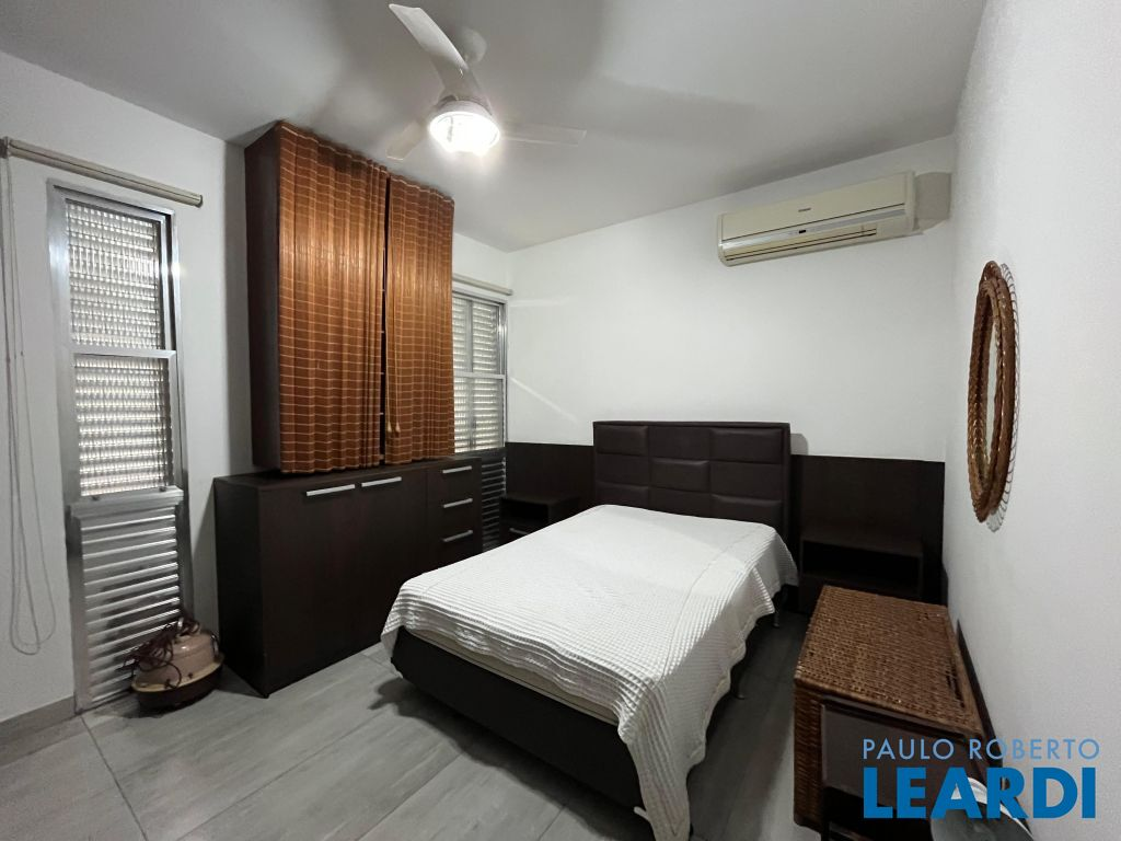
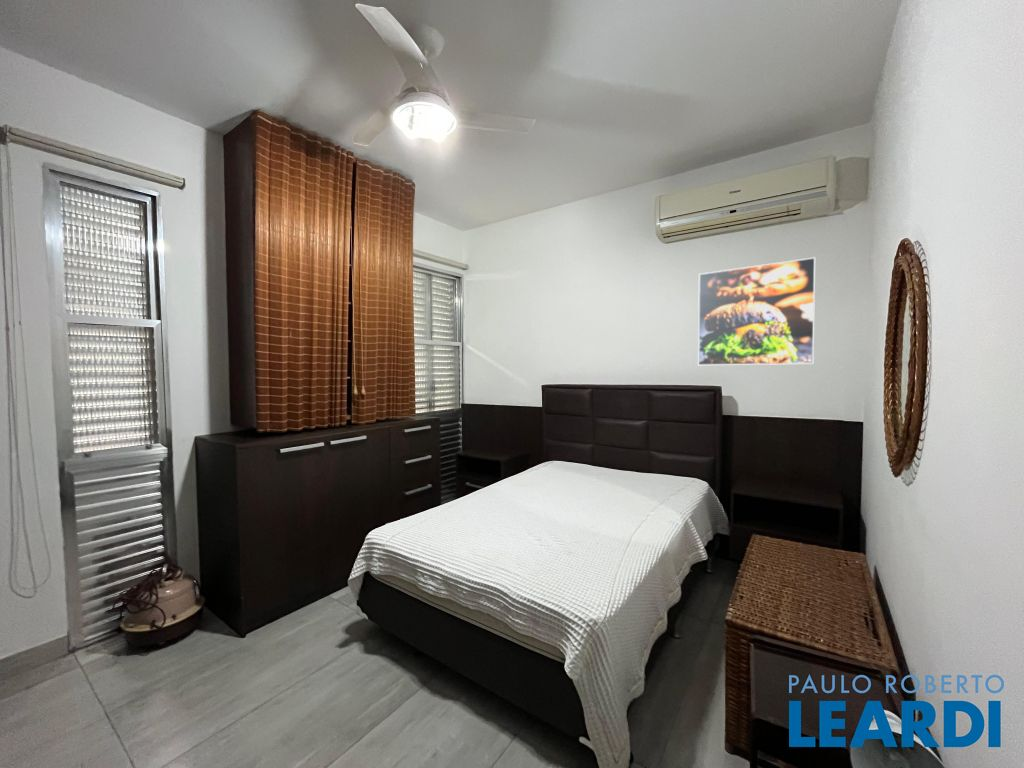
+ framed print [697,256,816,366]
